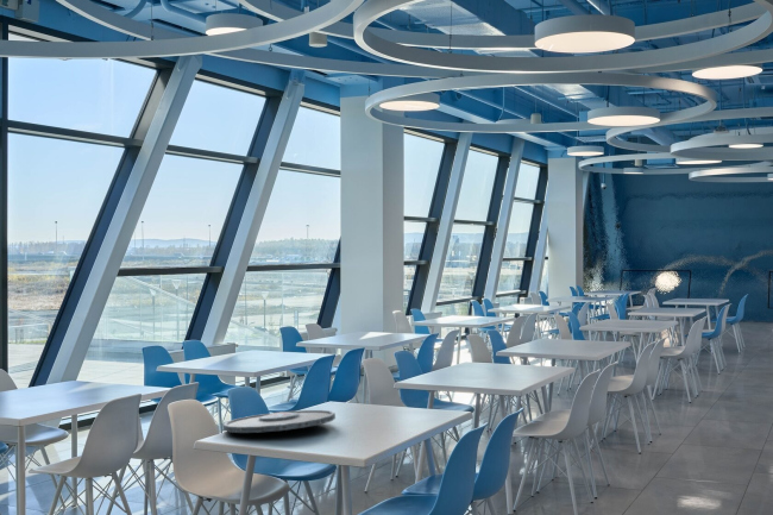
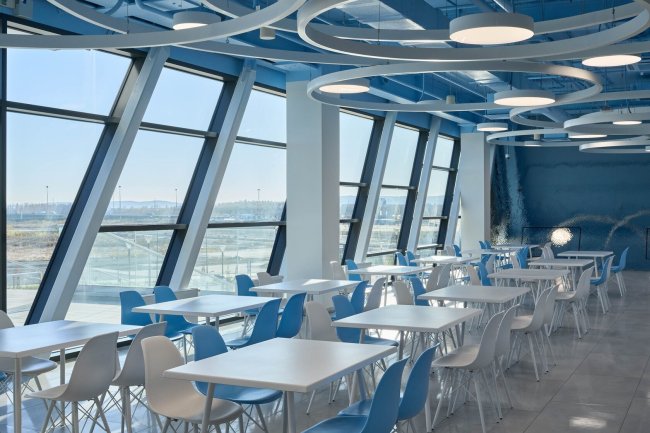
- serving tray [222,409,337,434]
